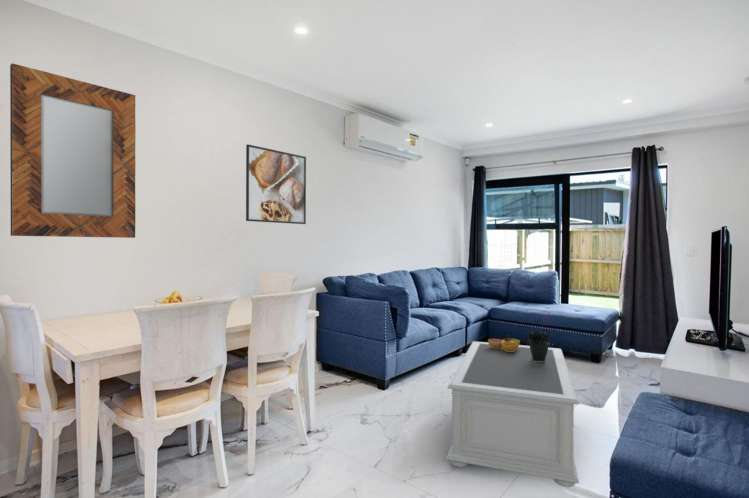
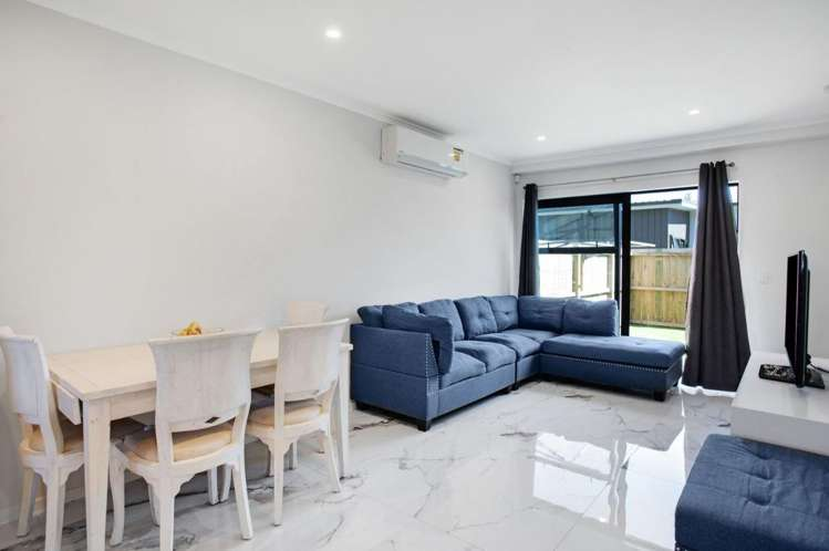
- potted plant [523,308,554,362]
- decorative bowl [487,335,521,352]
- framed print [245,143,307,225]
- home mirror [9,62,136,239]
- coffee table [445,340,580,488]
